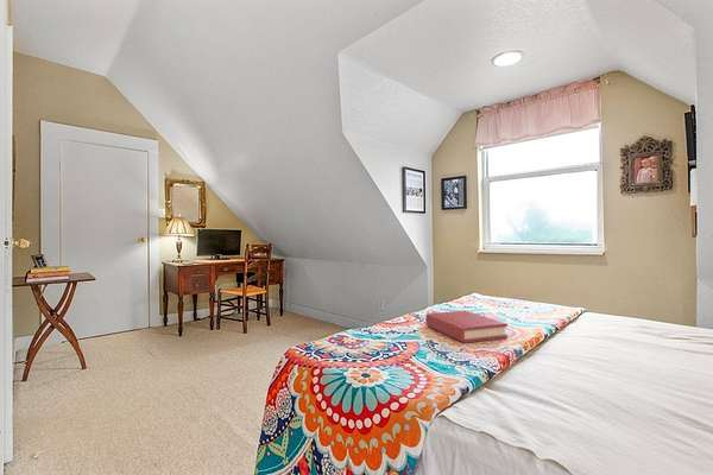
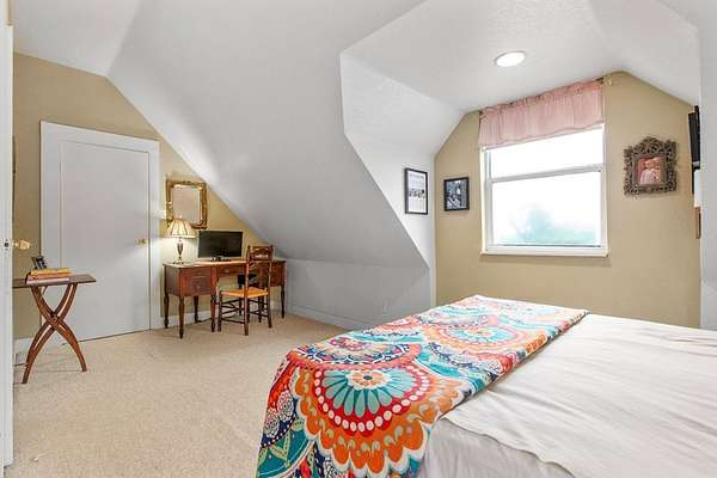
- hardback book [424,309,509,343]
